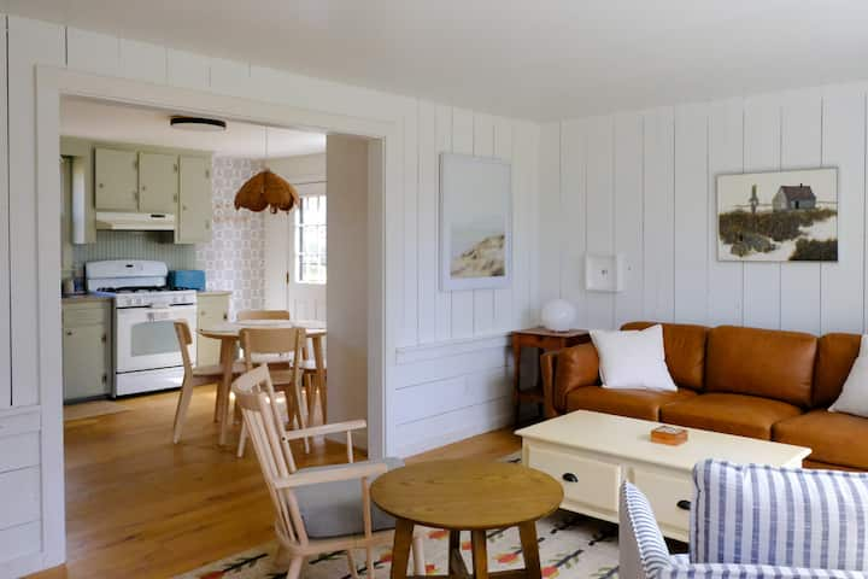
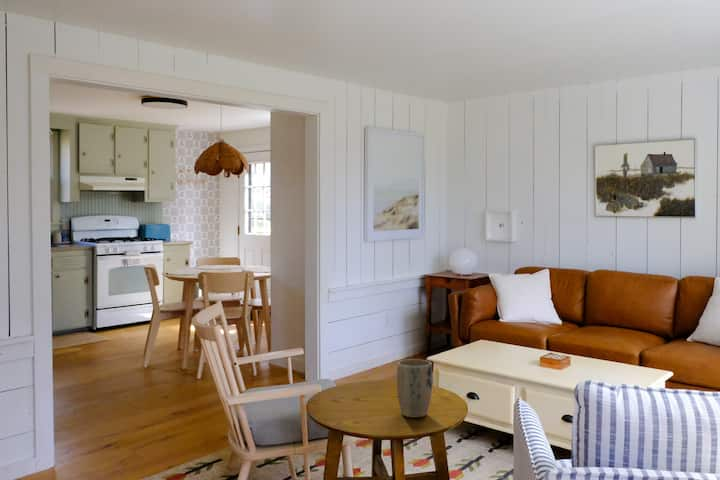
+ plant pot [396,358,433,419]
